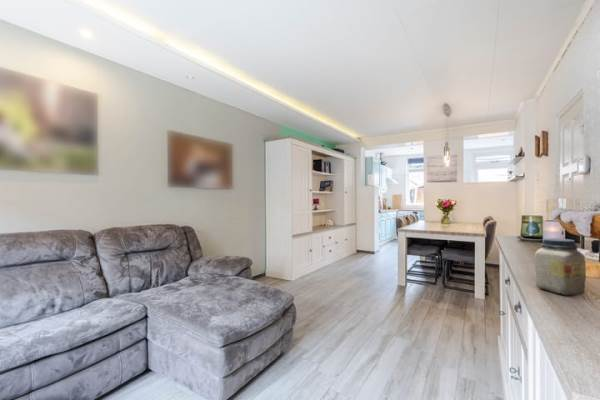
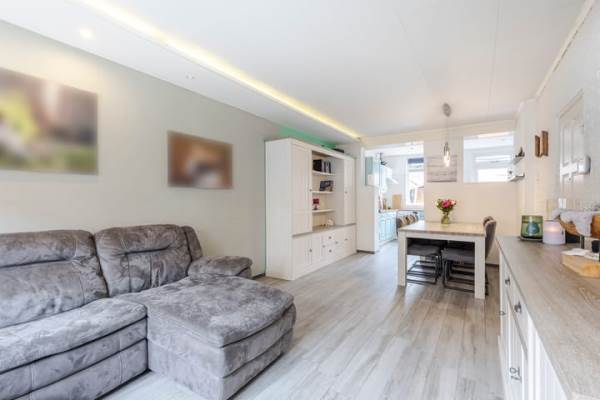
- jar [534,237,587,297]
